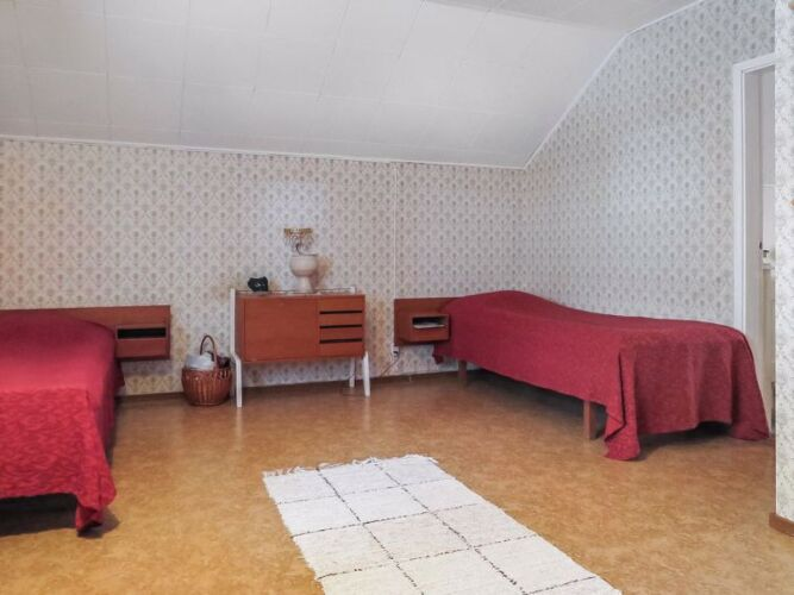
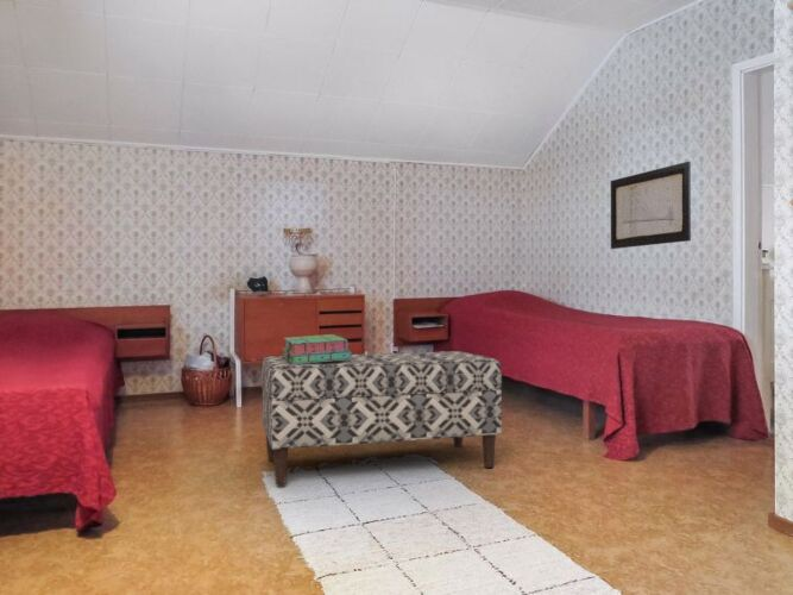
+ wall art [610,161,692,250]
+ bench [260,350,503,486]
+ stack of books [281,333,353,364]
